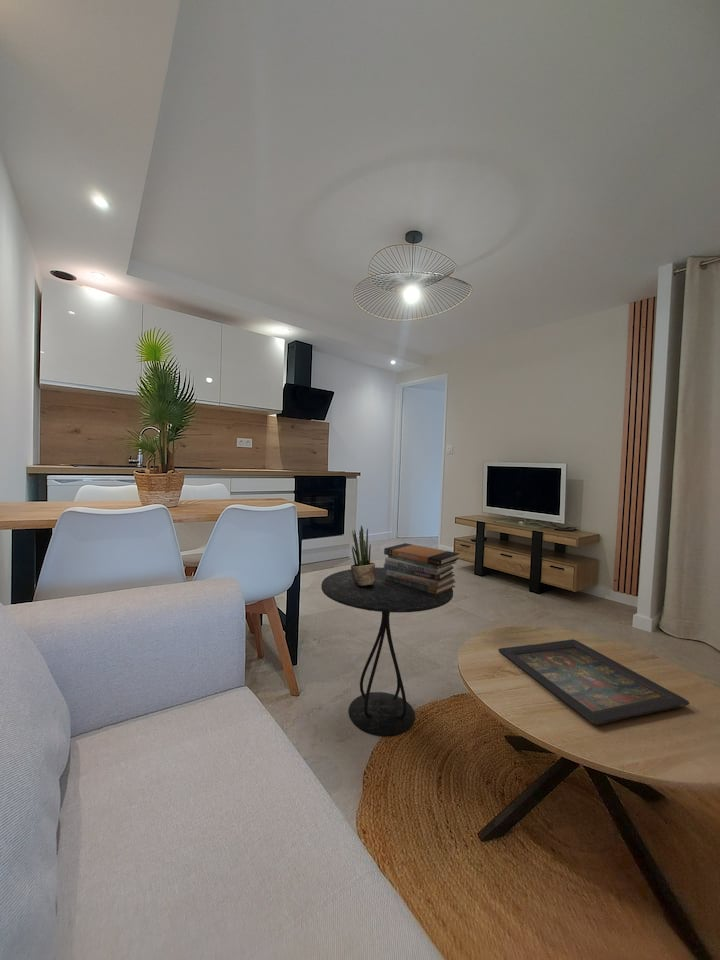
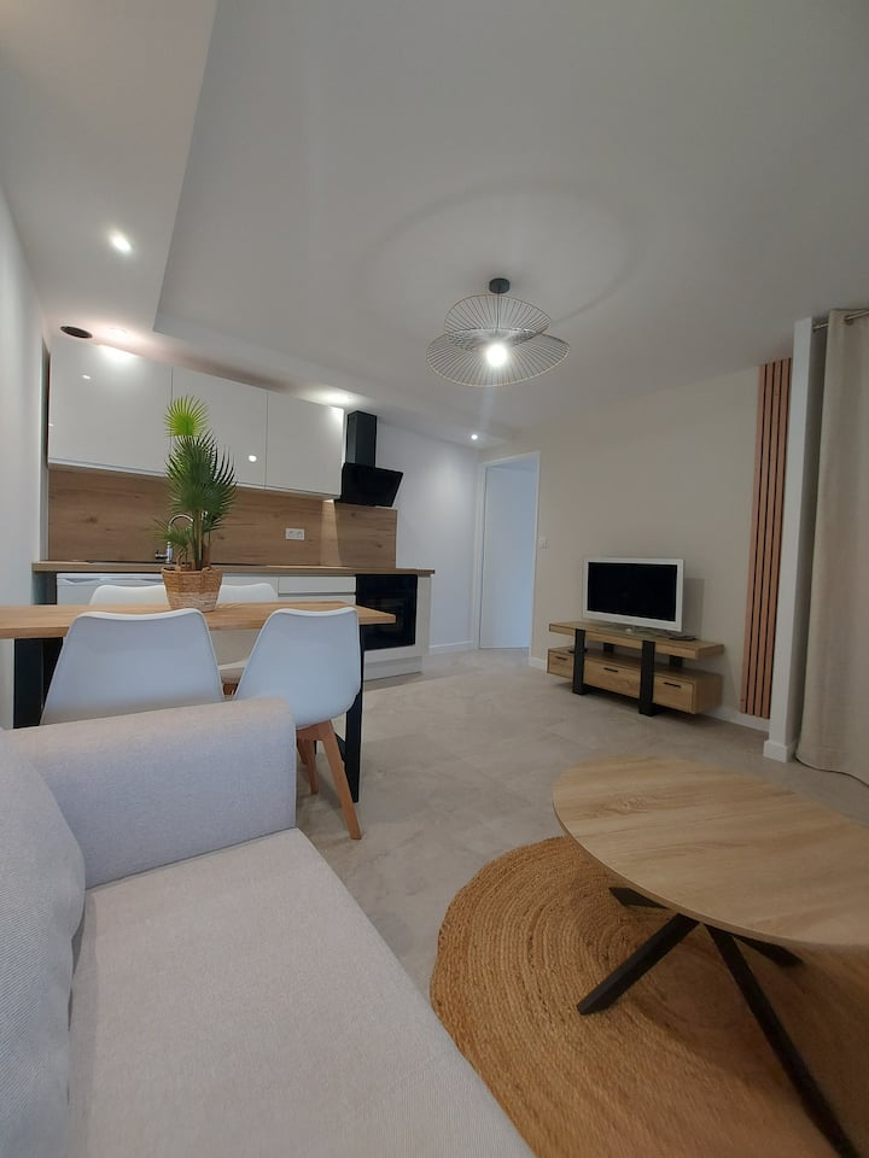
- side table [320,567,454,736]
- book stack [383,542,460,595]
- potted plant [350,524,376,586]
- icon panel [497,638,690,726]
